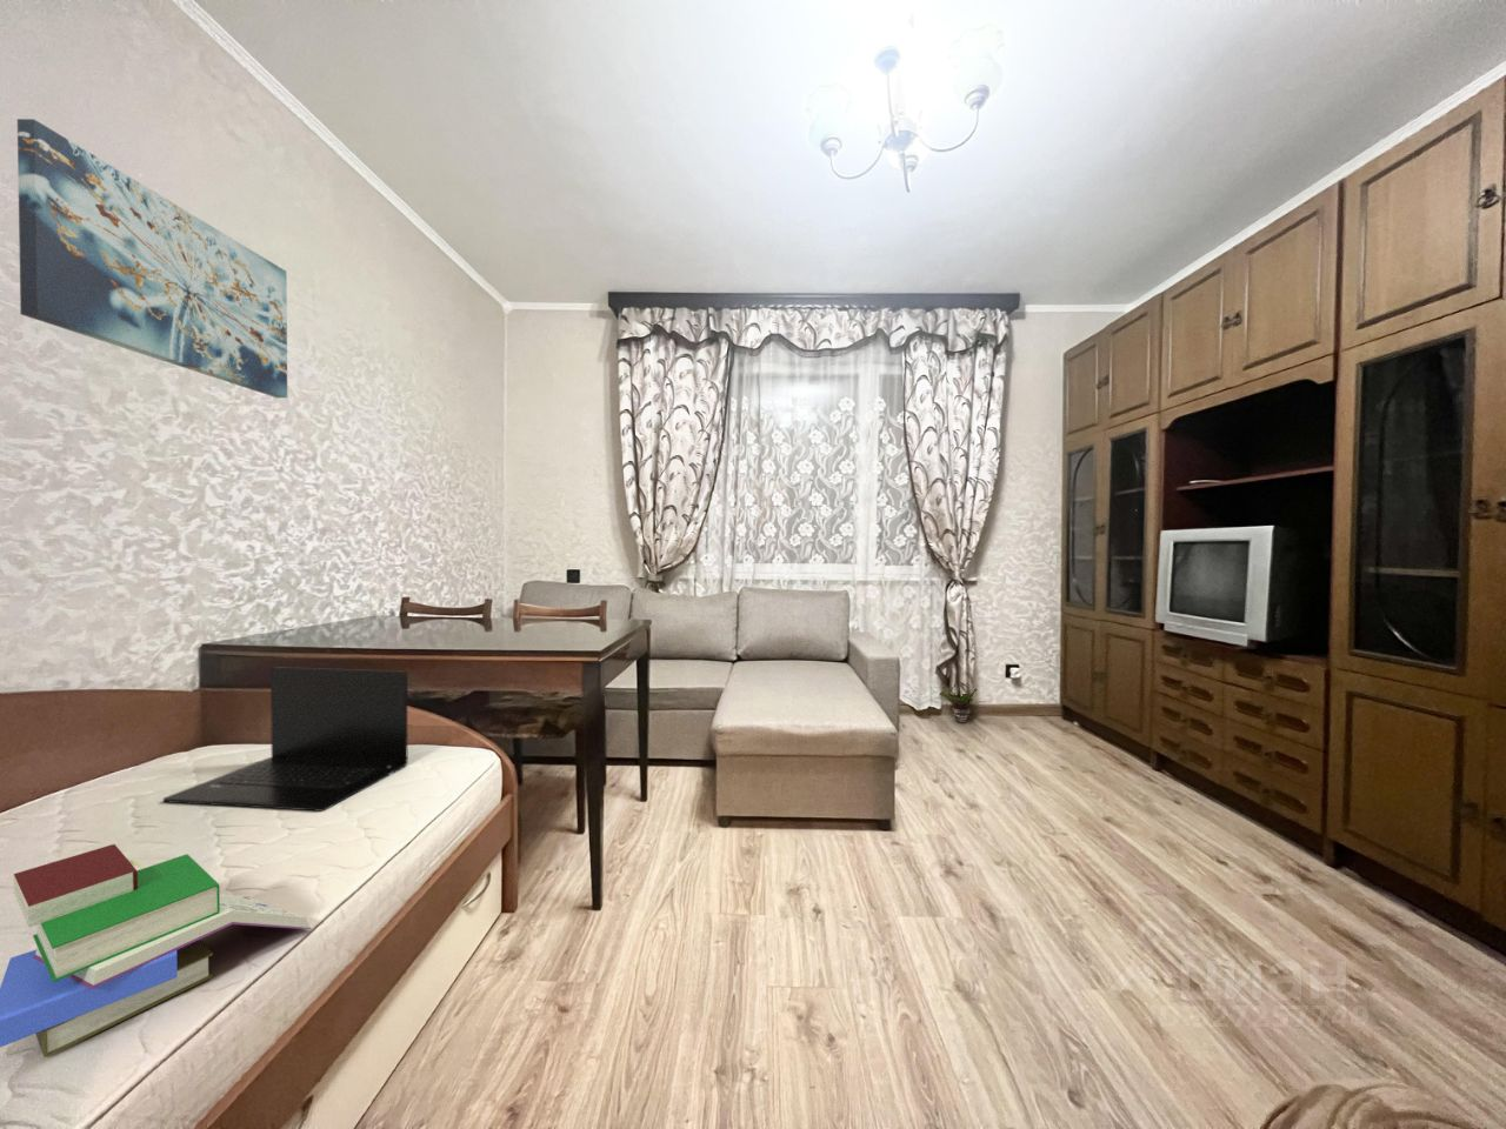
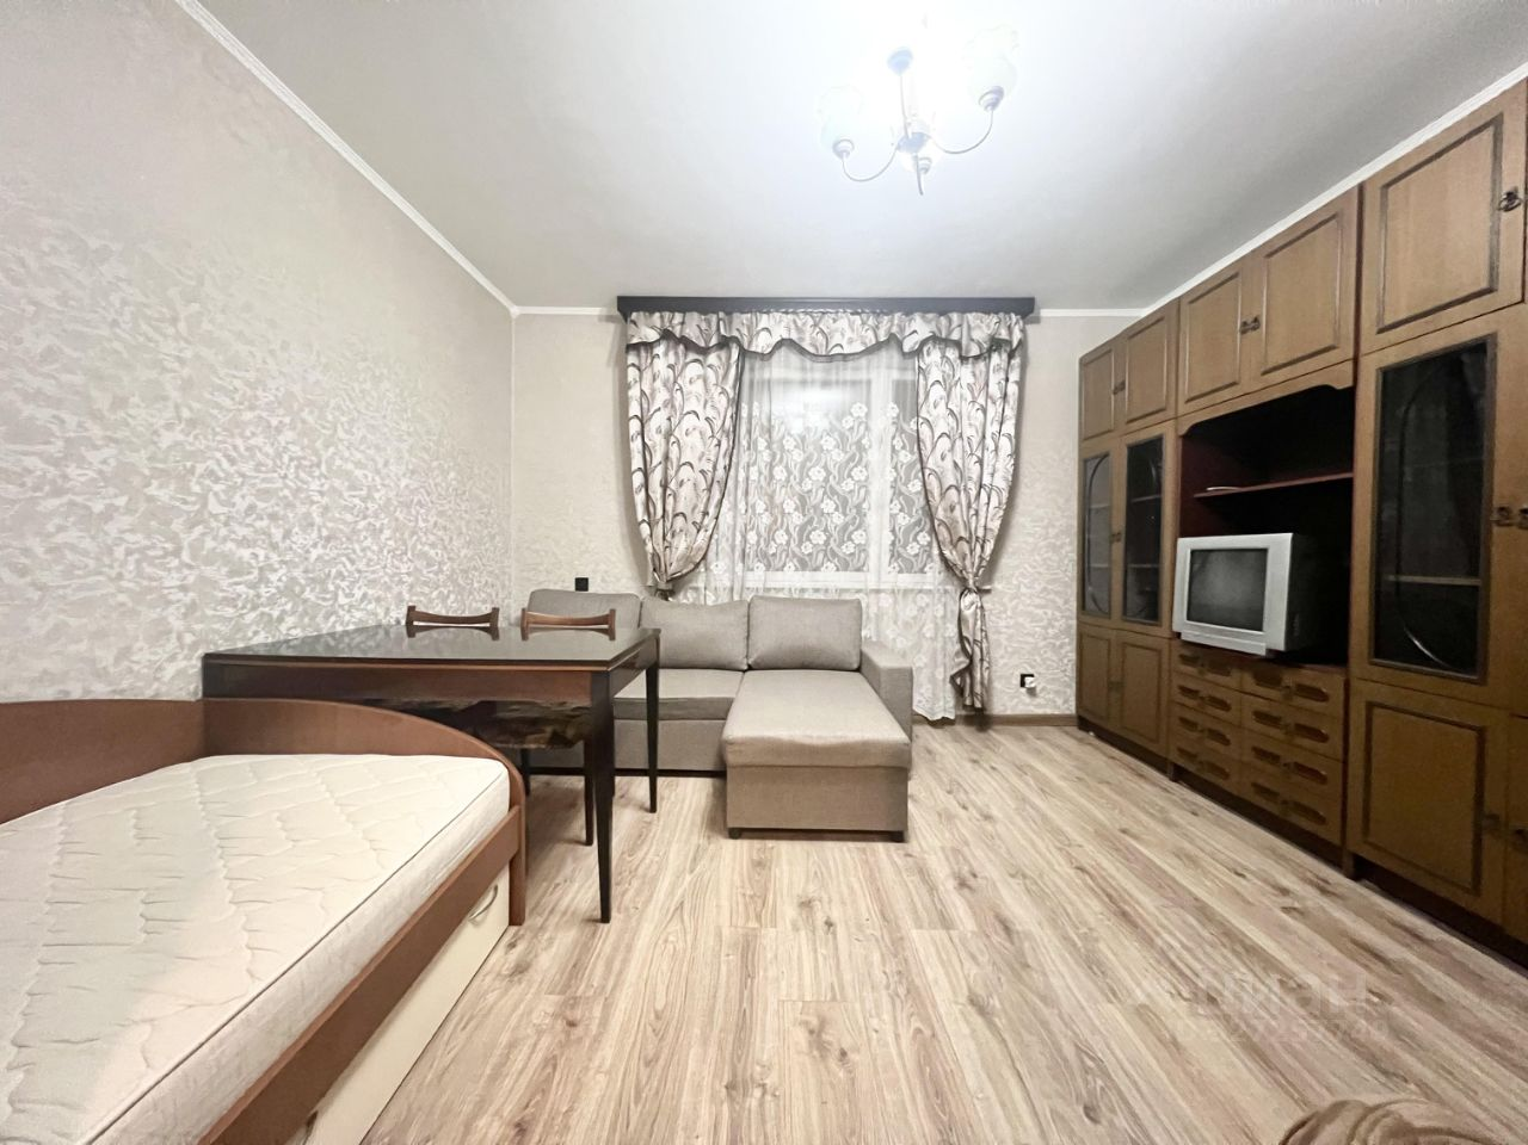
- potted plant [938,684,984,725]
- laptop [162,665,408,812]
- book [0,843,313,1058]
- wall art [17,117,288,398]
